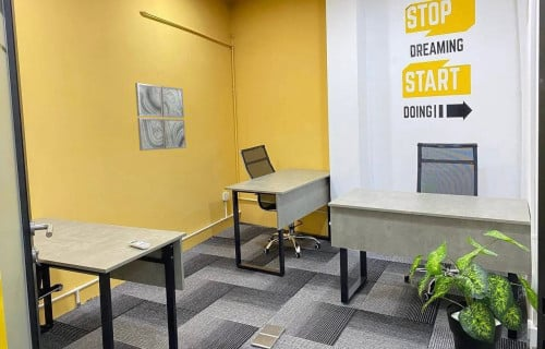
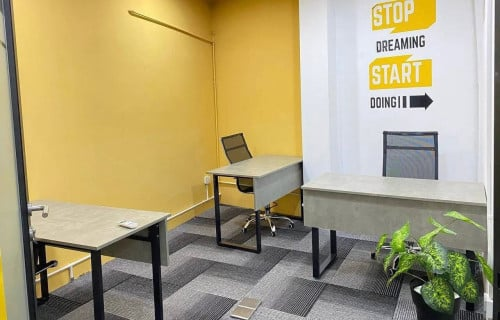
- wall art [134,82,186,152]
